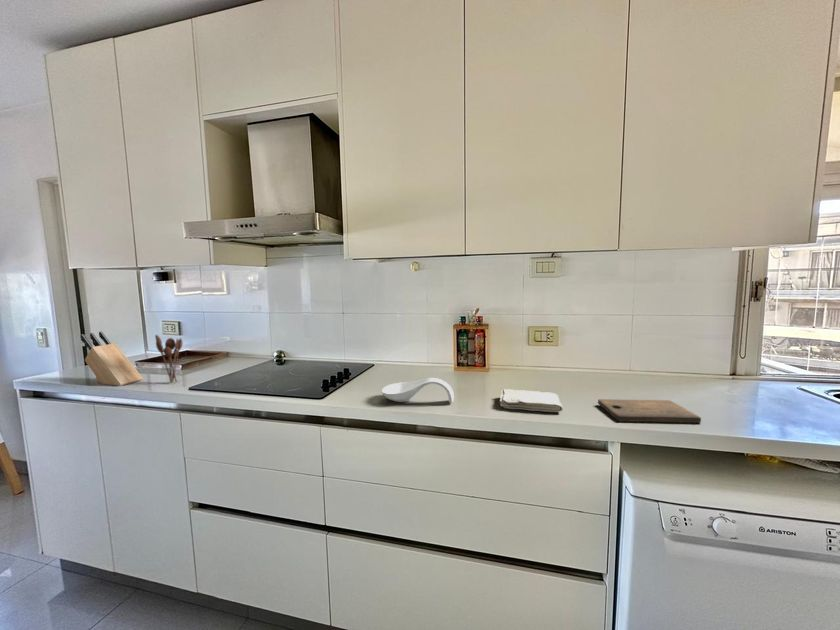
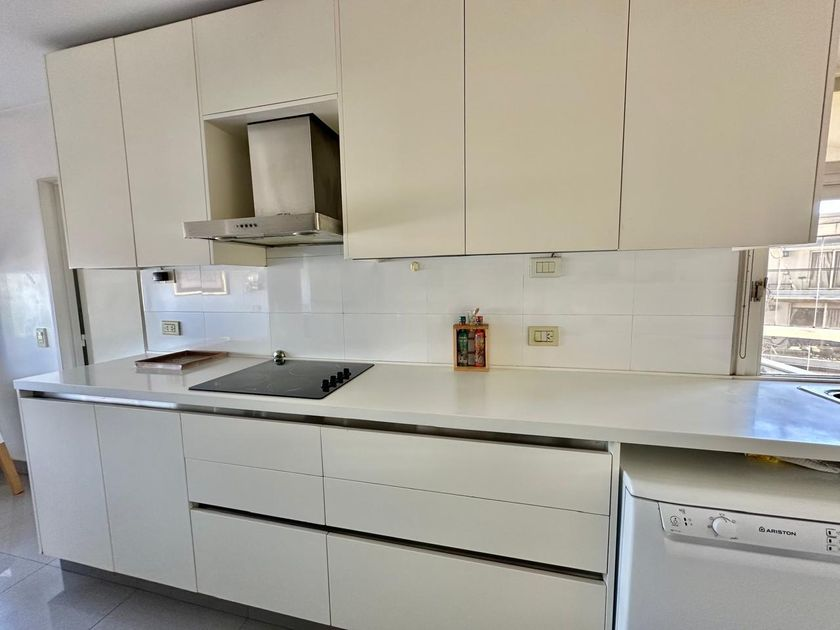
- washcloth [499,388,564,413]
- utensil holder [154,334,183,384]
- knife block [79,330,144,387]
- spoon rest [381,377,455,404]
- cutting board [597,398,702,424]
